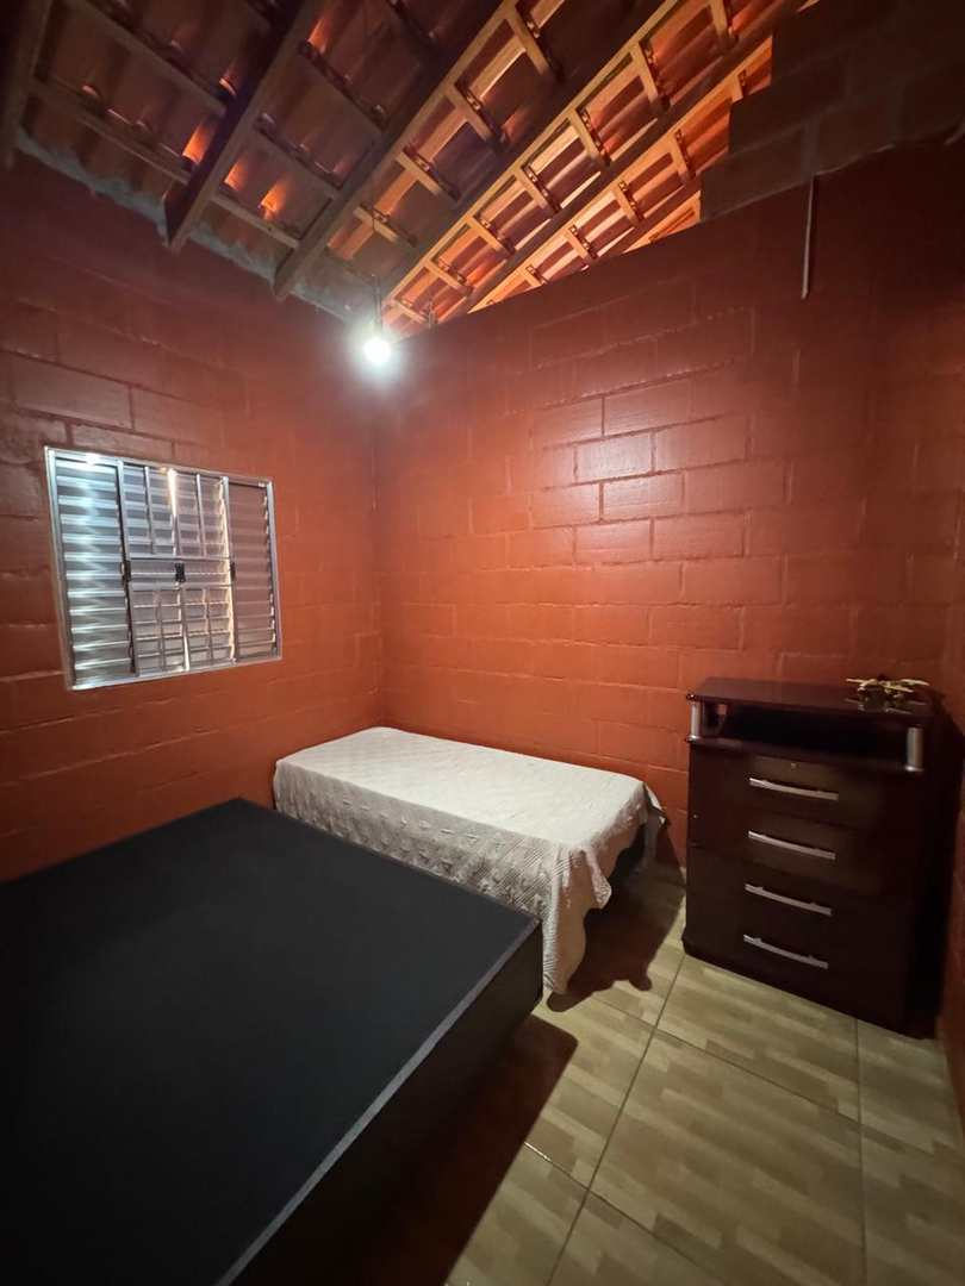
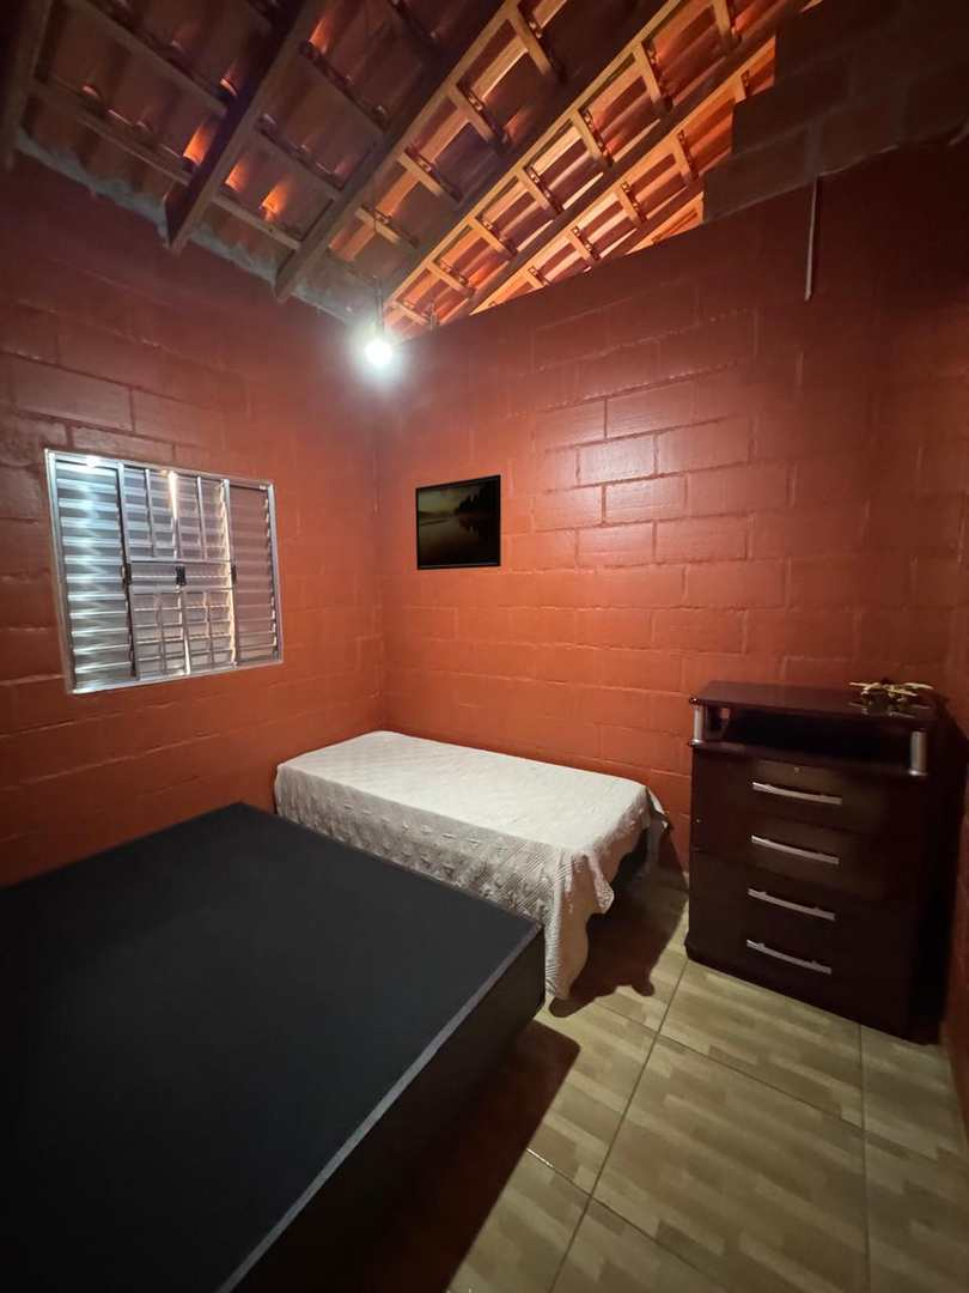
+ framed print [414,473,502,571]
